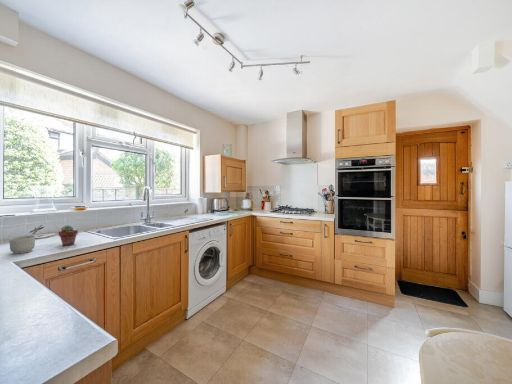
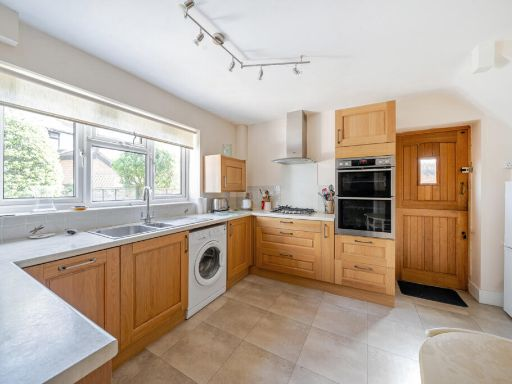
- mug [9,235,36,255]
- potted succulent [58,224,79,246]
